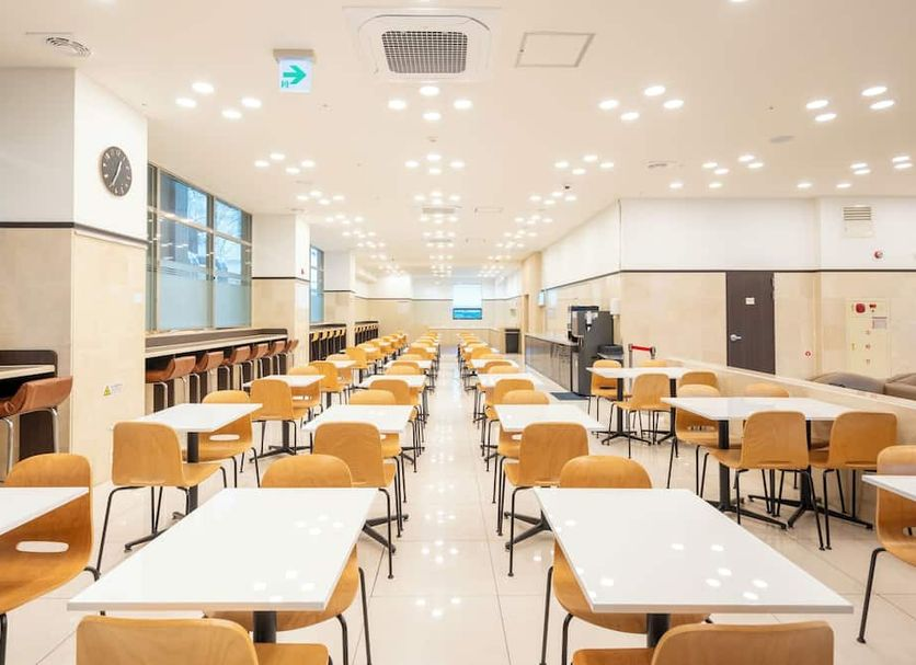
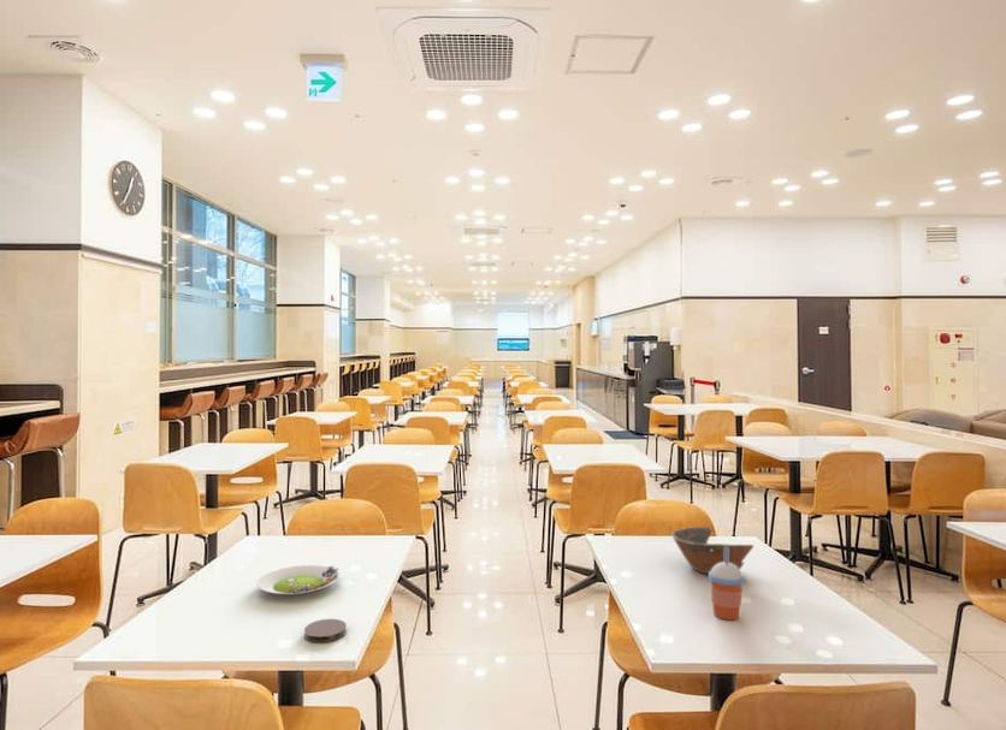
+ bowl [670,526,754,575]
+ salad plate [256,564,341,597]
+ cup with straw [708,547,746,621]
+ coaster [303,618,348,643]
